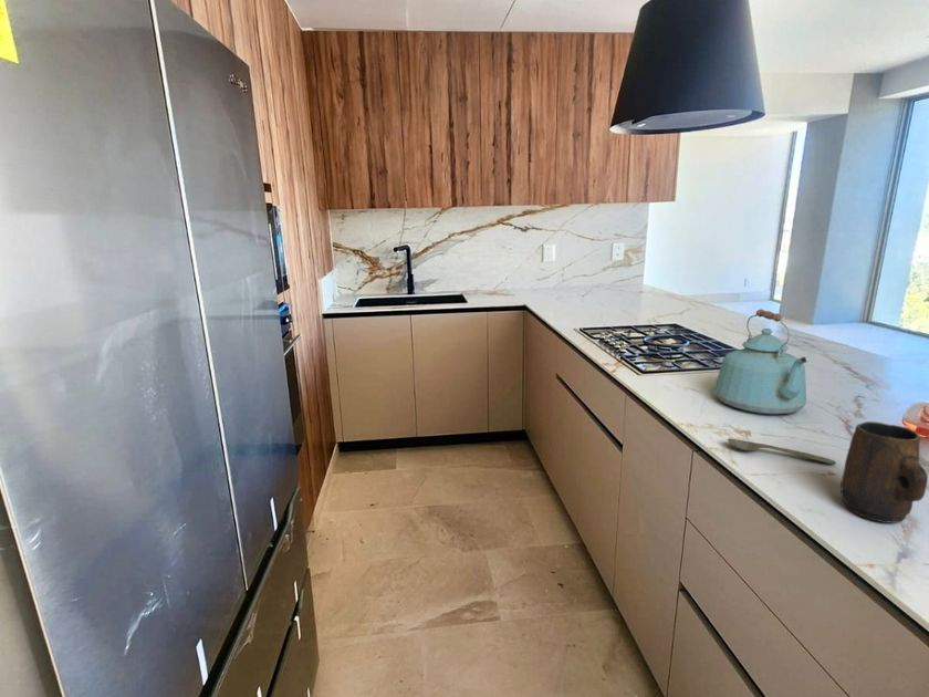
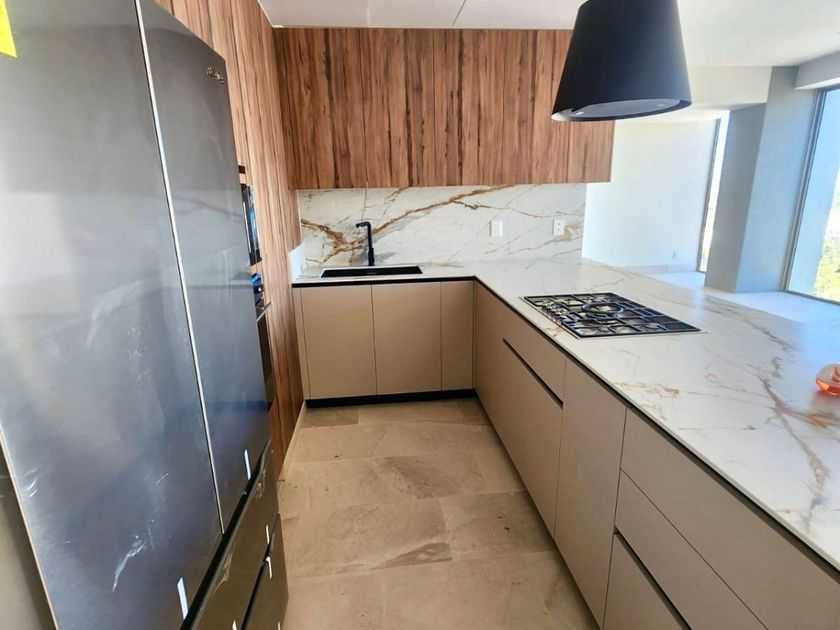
- mug [839,420,929,524]
- kettle [713,308,807,415]
- spoon [727,438,837,465]
